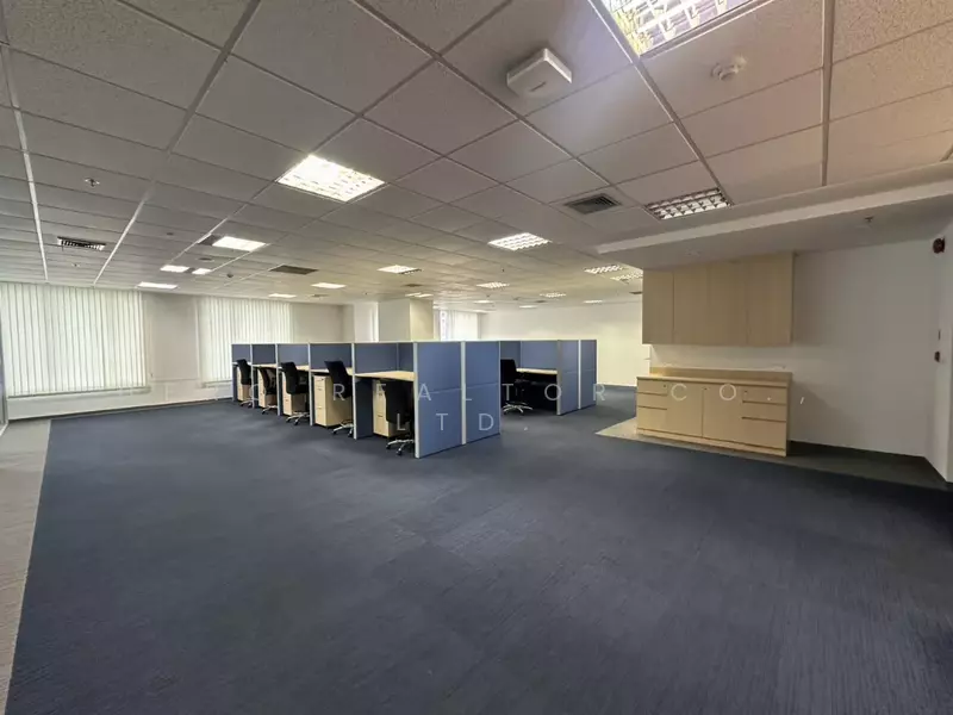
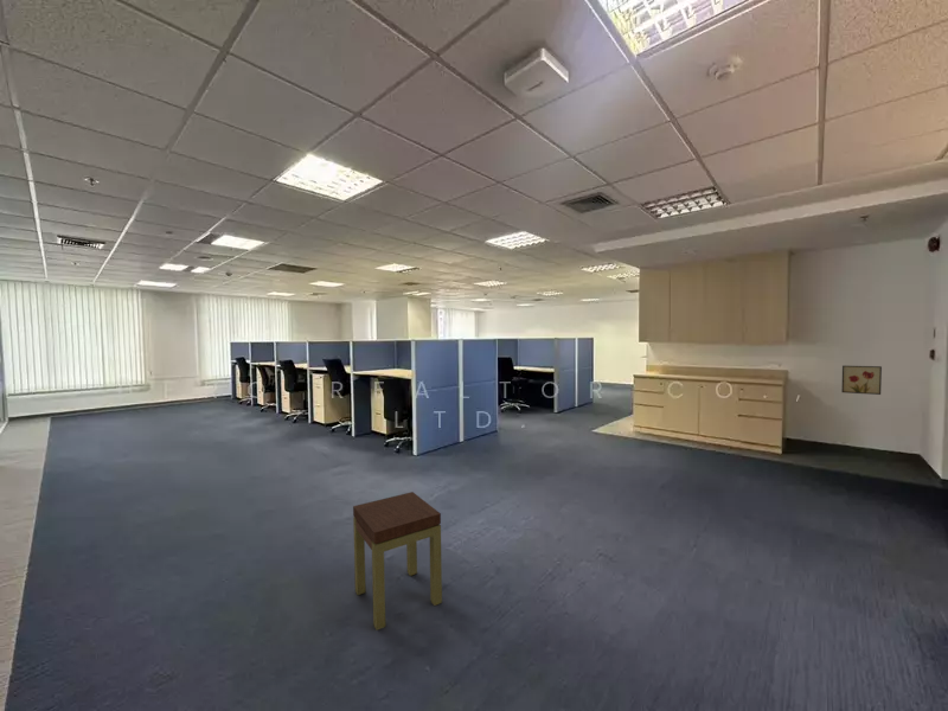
+ side table [352,491,443,632]
+ wall art [840,365,883,396]
